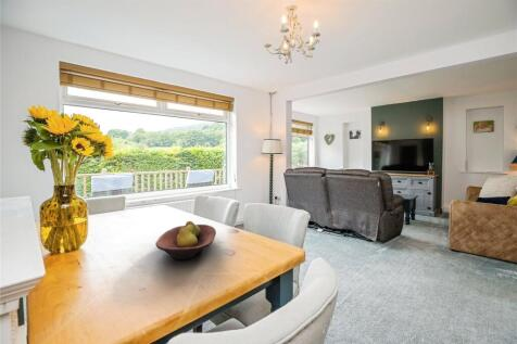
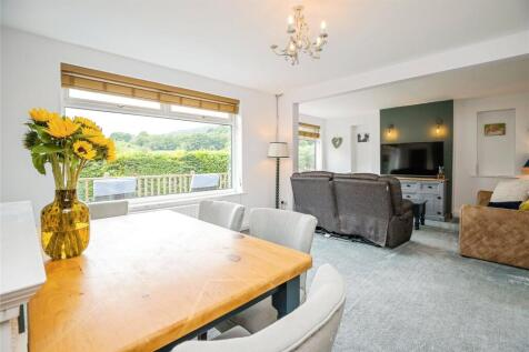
- fruit bowl [154,220,217,260]
